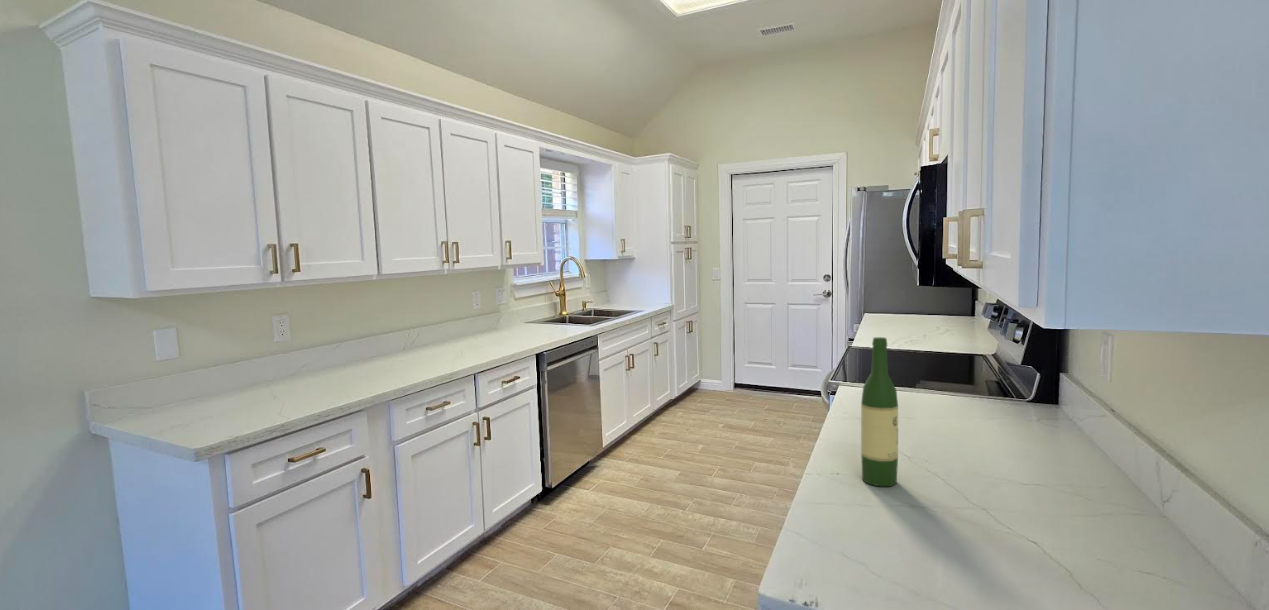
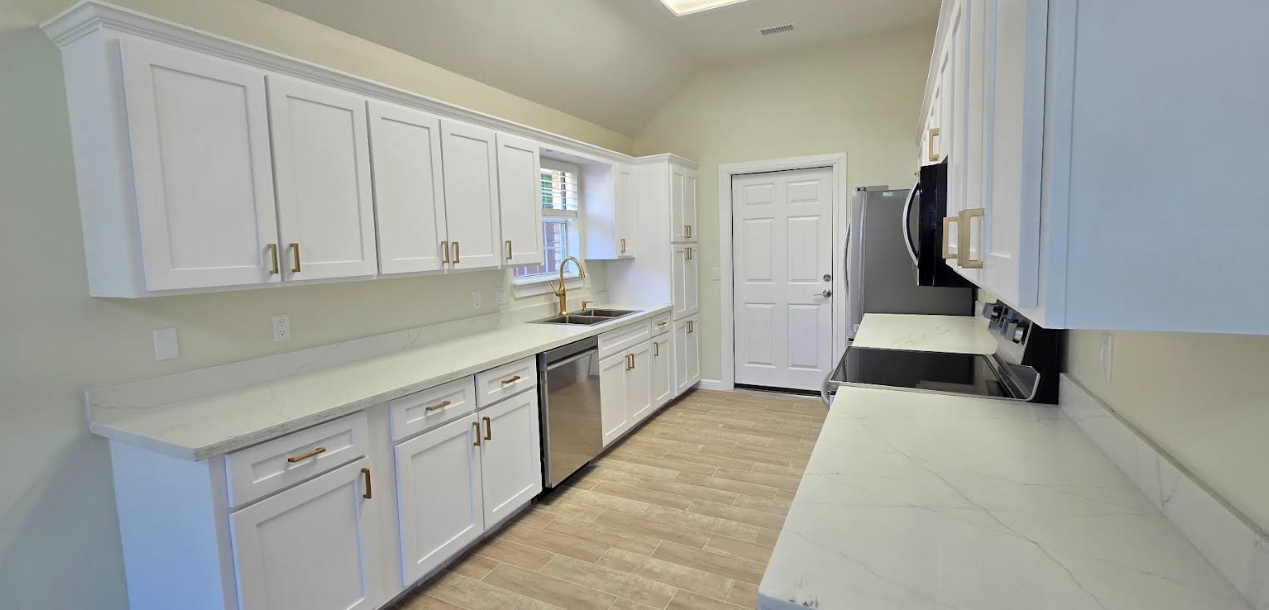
- wine bottle [860,336,899,487]
